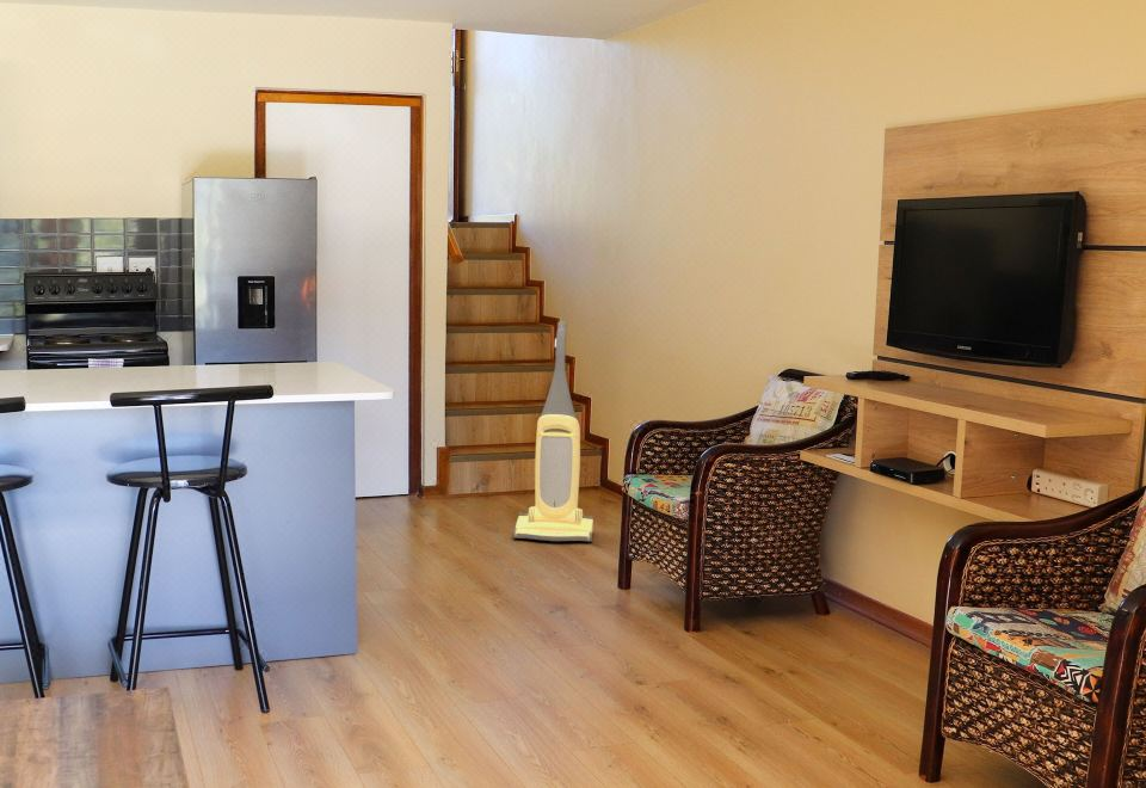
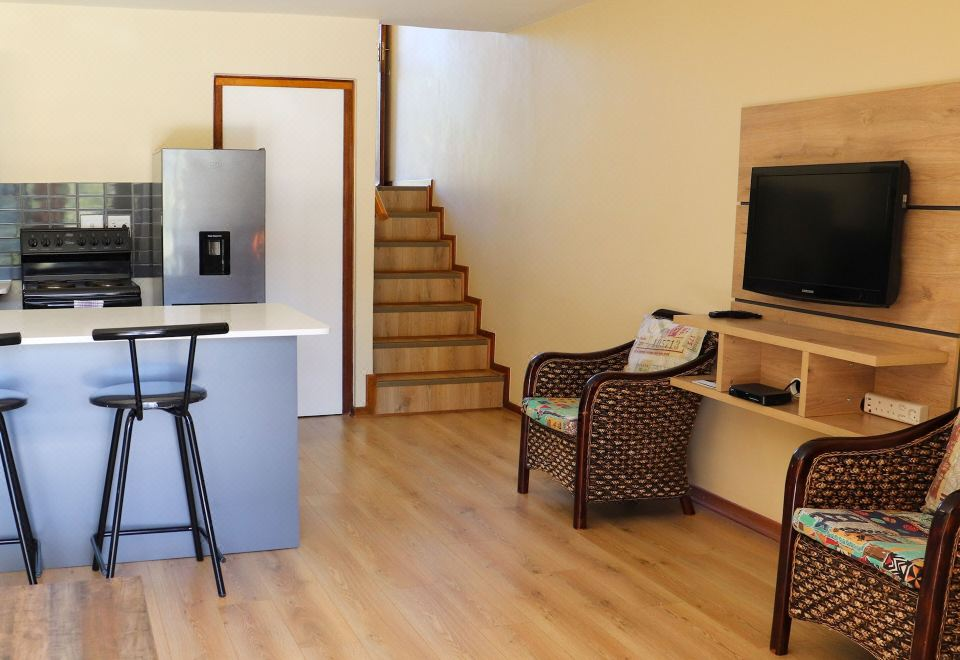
- vacuum cleaner [512,320,594,543]
